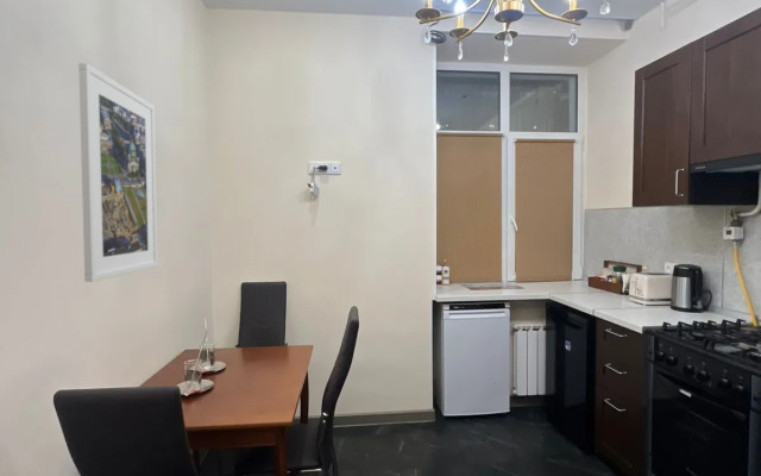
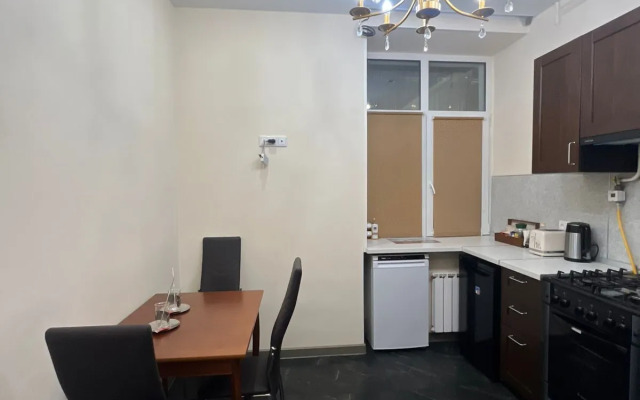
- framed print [77,62,158,283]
